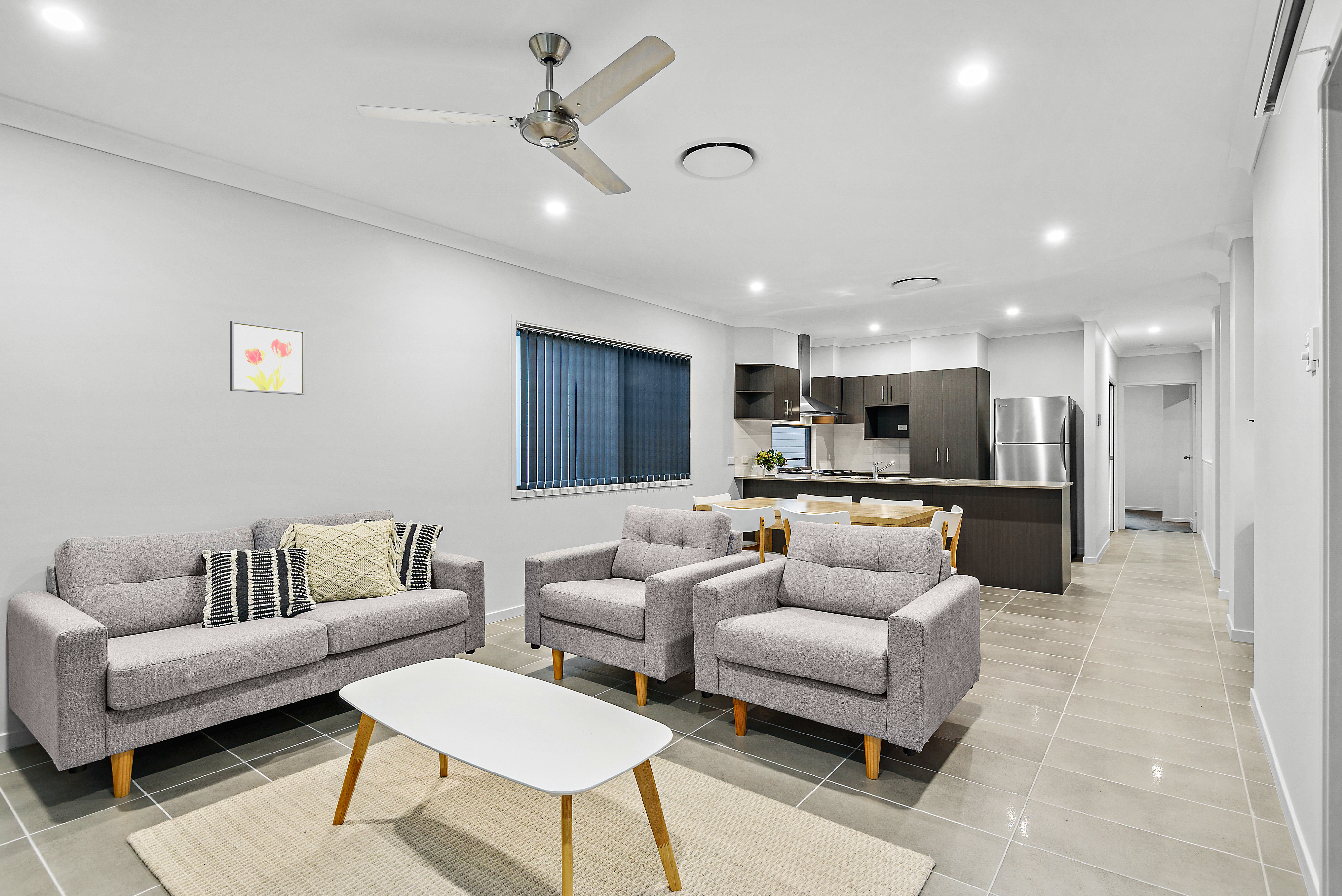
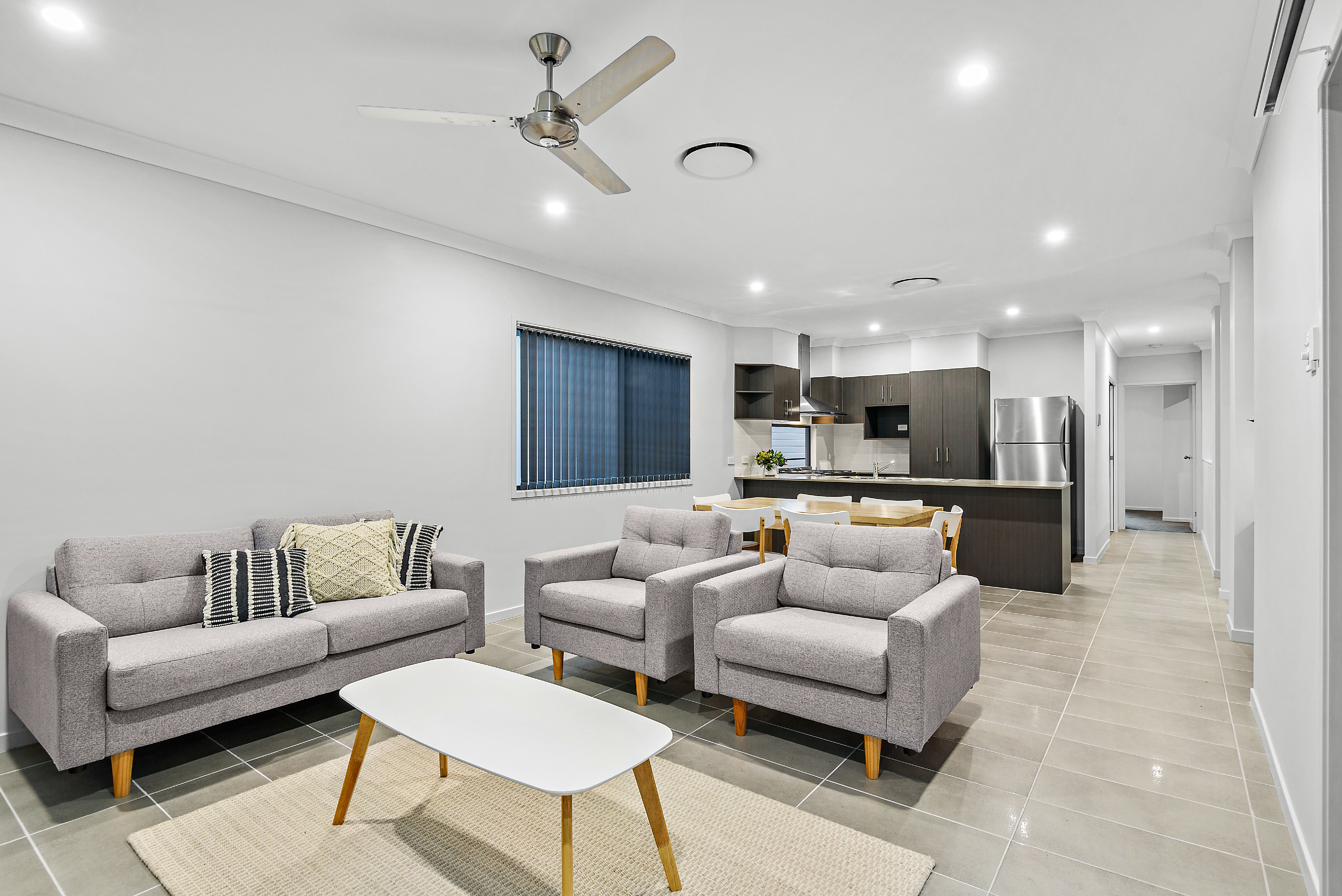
- wall art [230,320,305,395]
